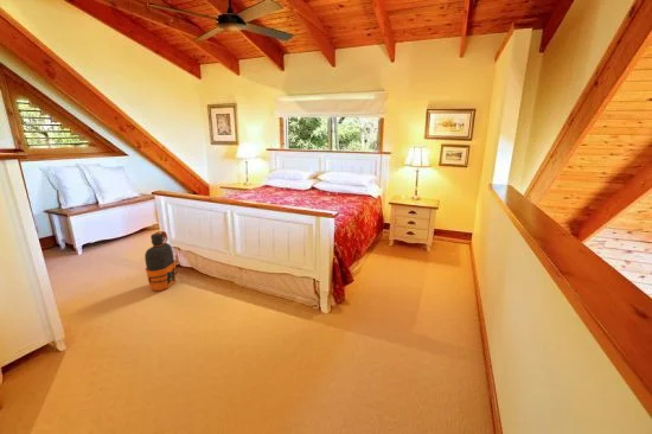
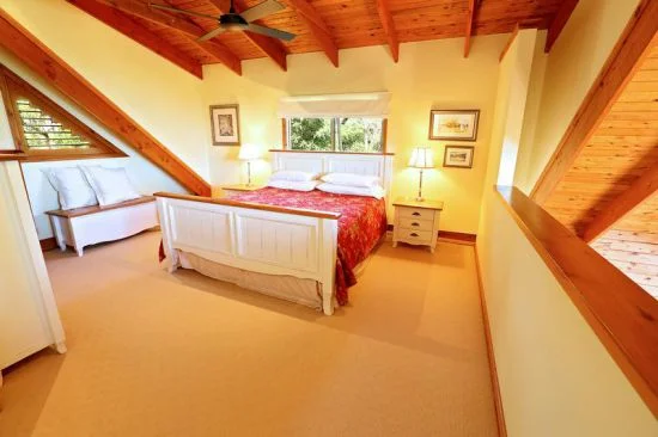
- water bottle [143,230,178,292]
